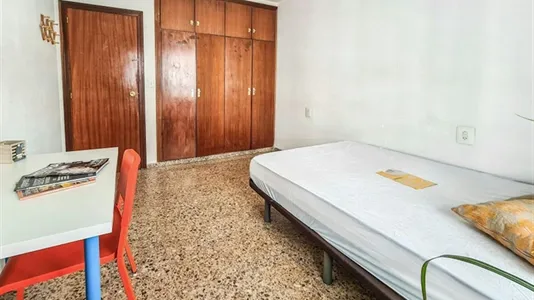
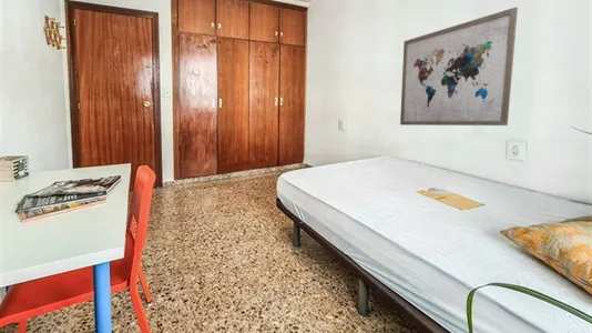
+ wall art [399,6,519,127]
